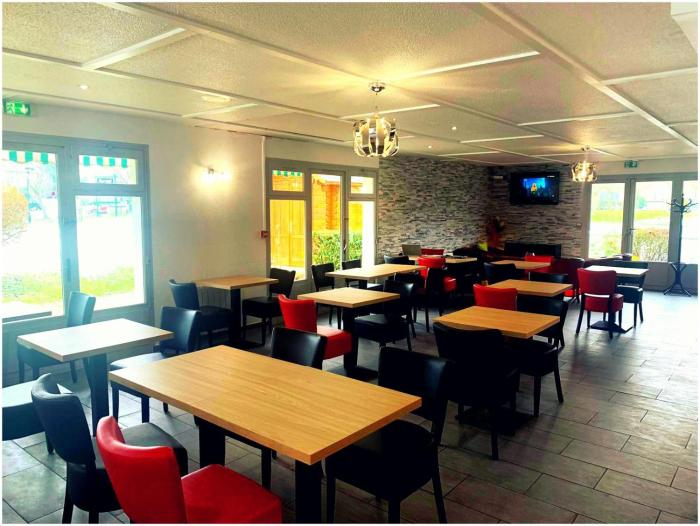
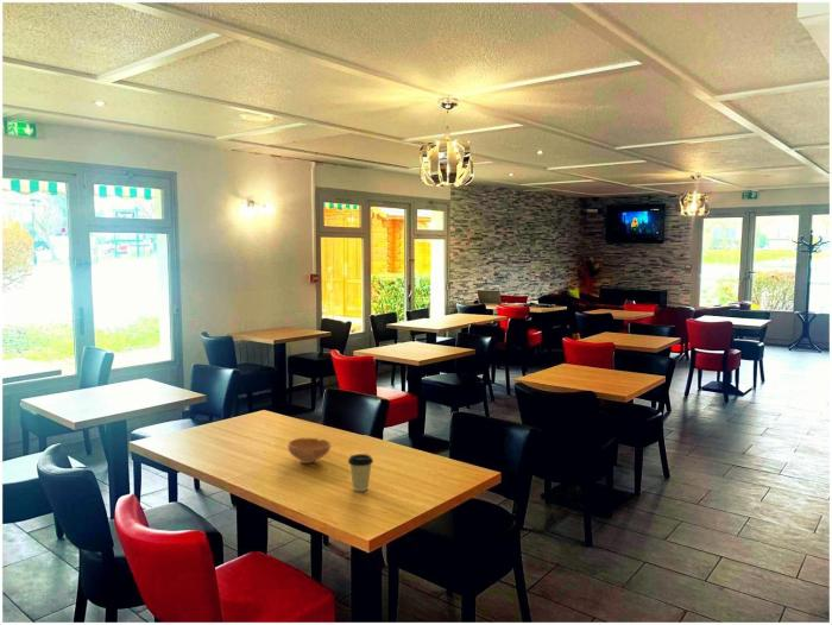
+ coffee cup [347,453,374,492]
+ bowl [286,437,332,465]
